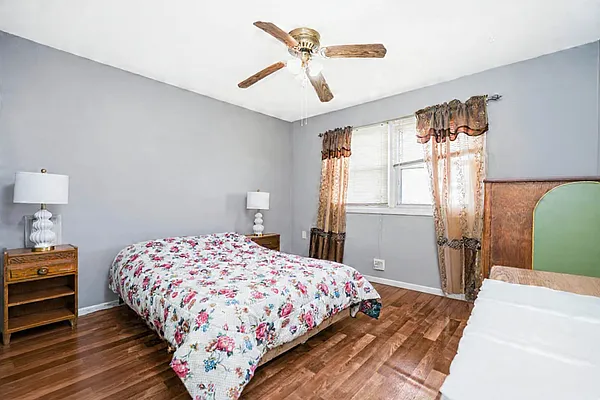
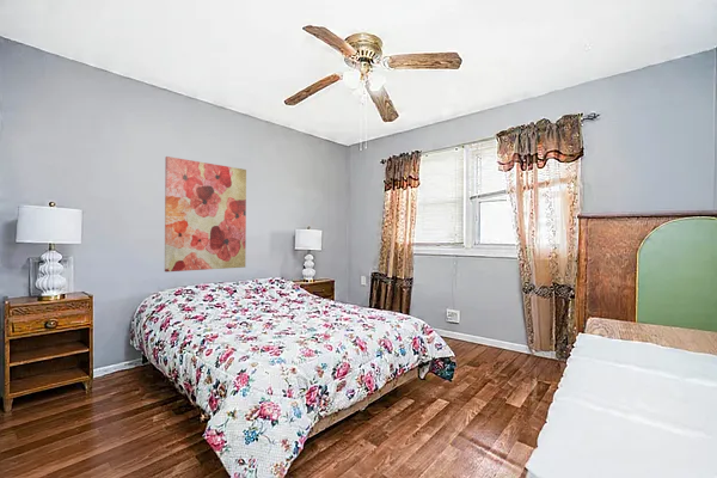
+ wall art [164,155,247,272]
